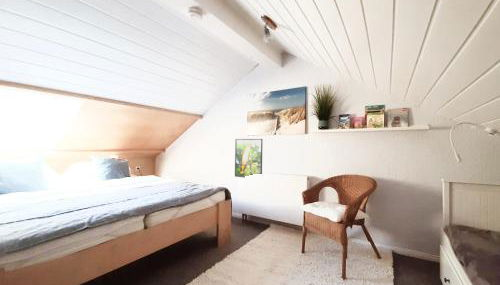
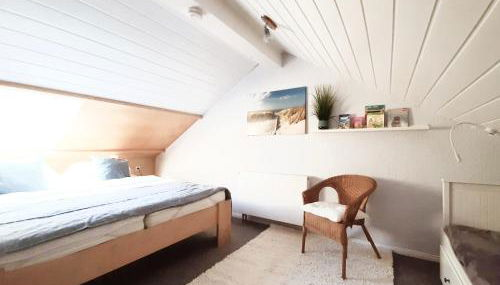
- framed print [234,138,263,178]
